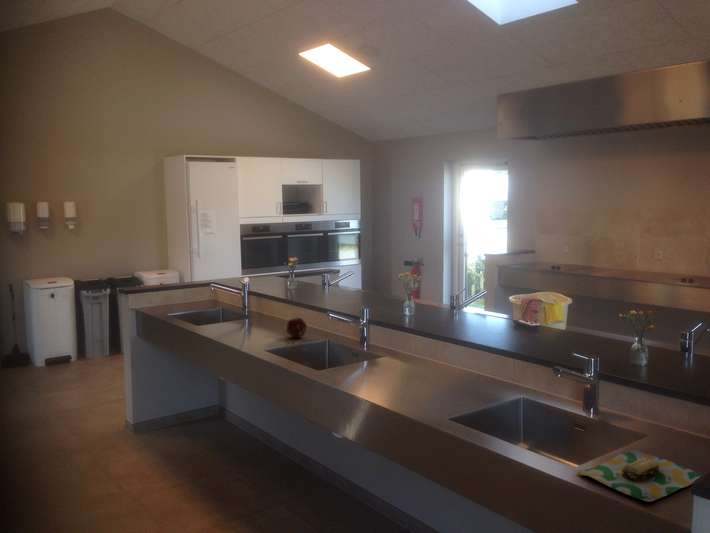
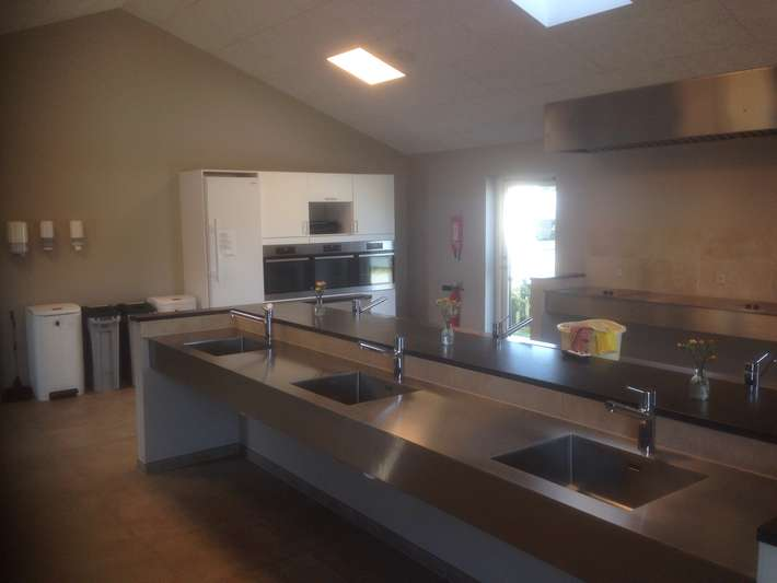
- fruit [285,317,308,339]
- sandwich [577,448,704,503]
